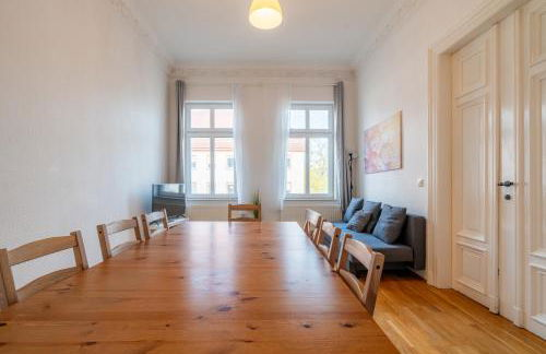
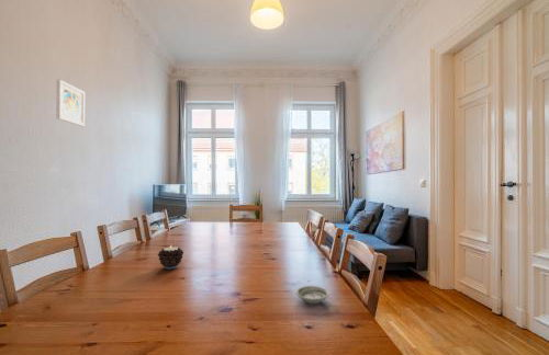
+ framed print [55,79,86,127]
+ saucer [295,285,330,305]
+ candle [157,245,184,270]
